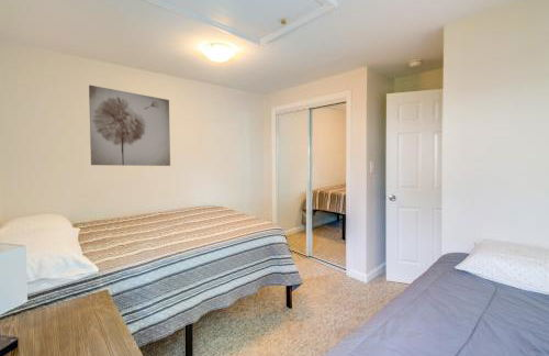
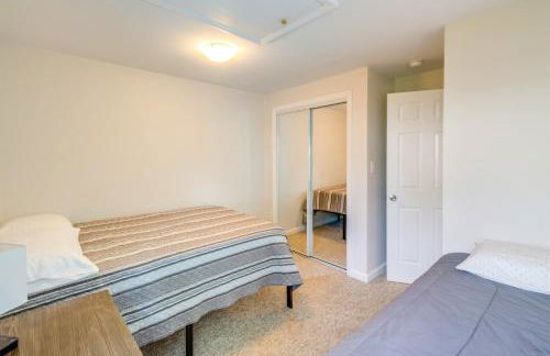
- wall art [88,85,171,167]
